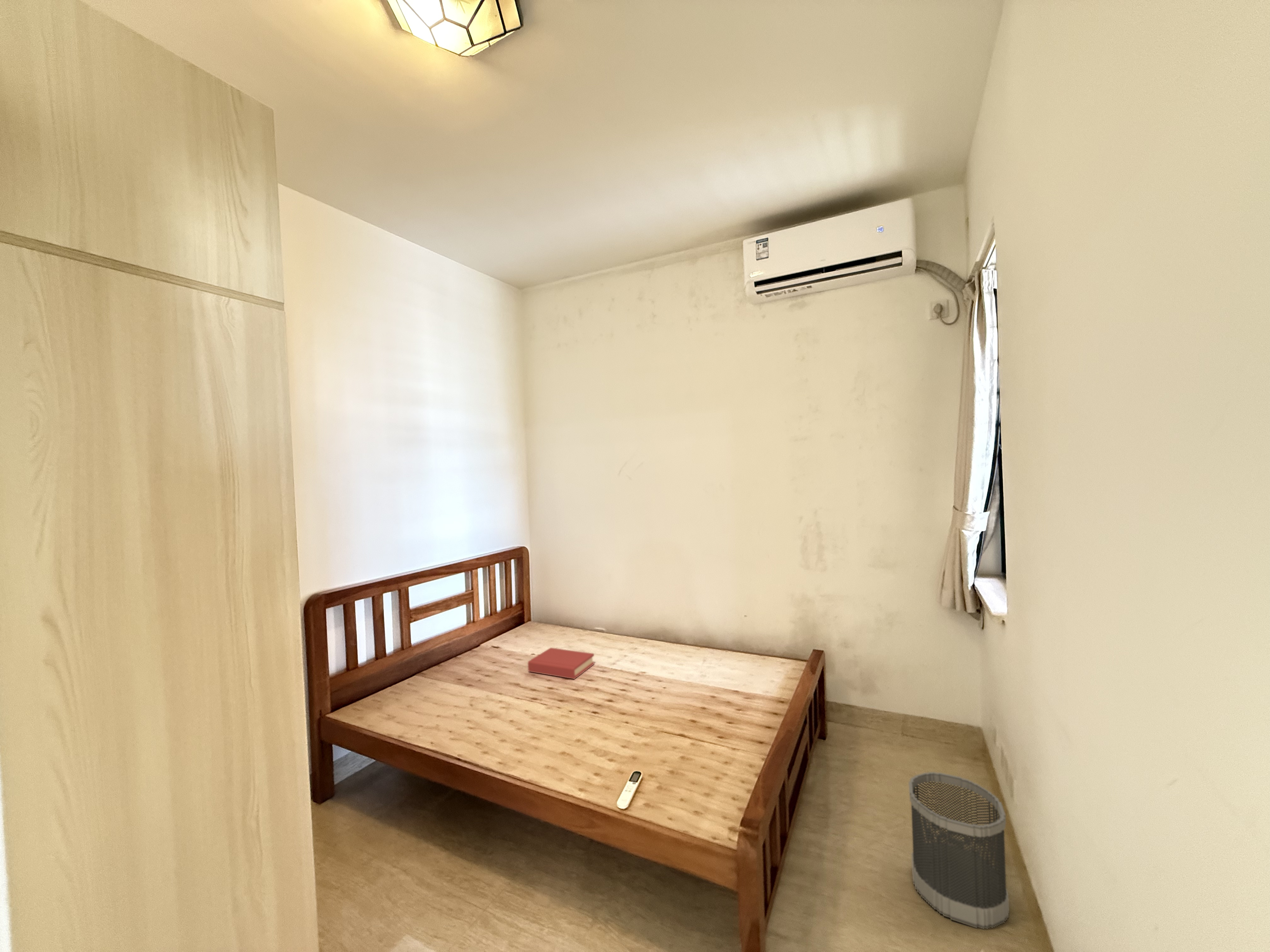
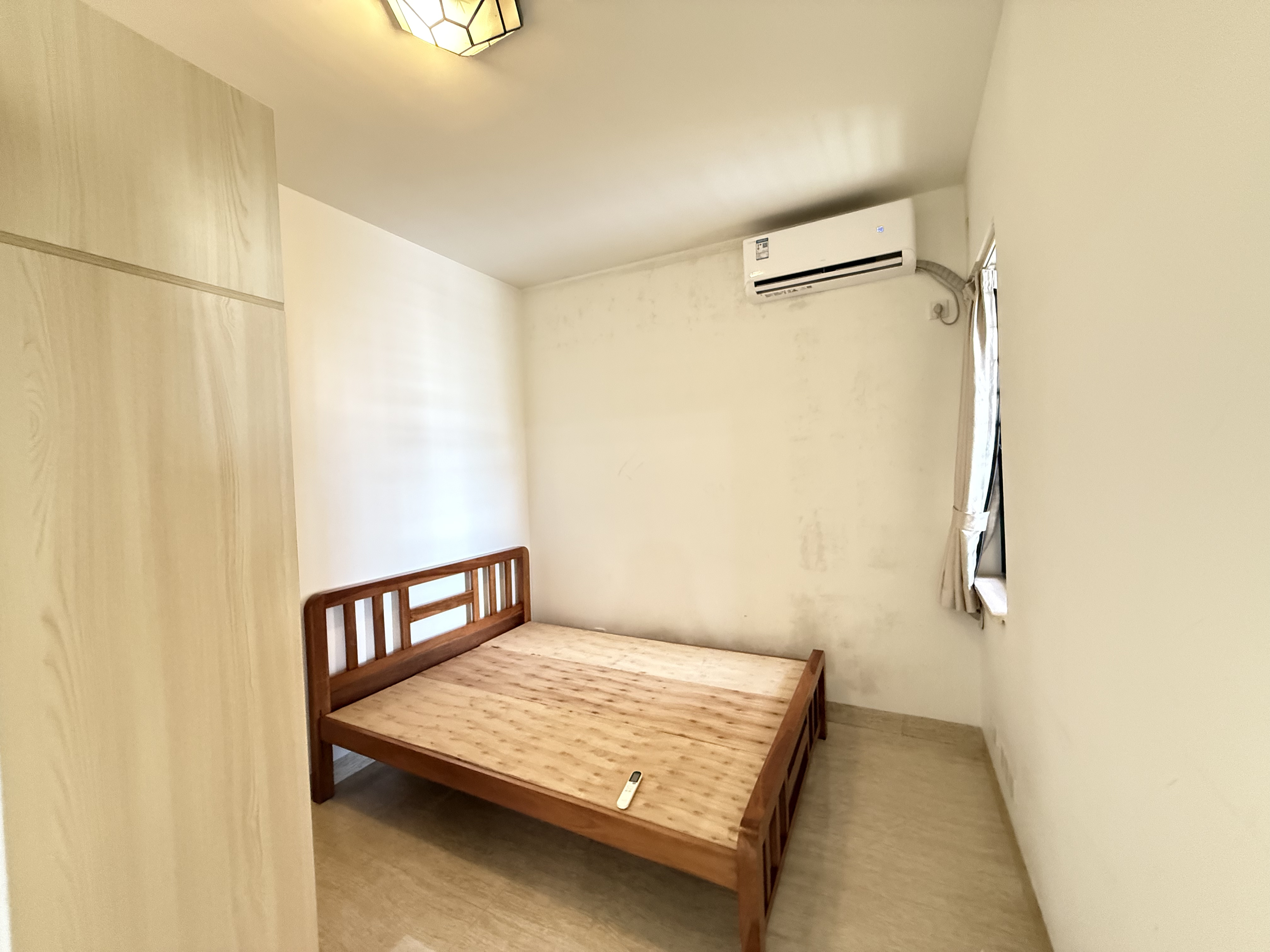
- hardback book [528,647,595,679]
- wastebasket [908,771,1010,929]
